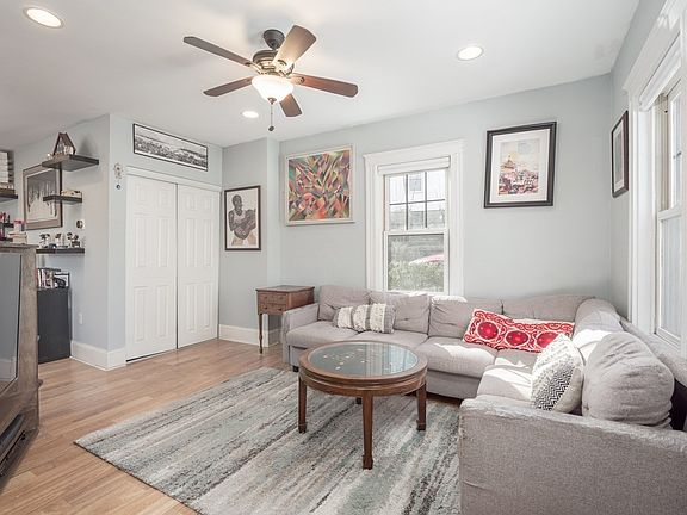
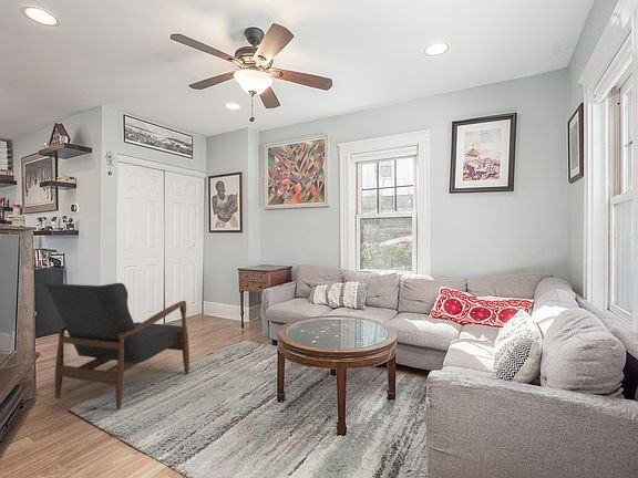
+ armchair [43,279,191,411]
